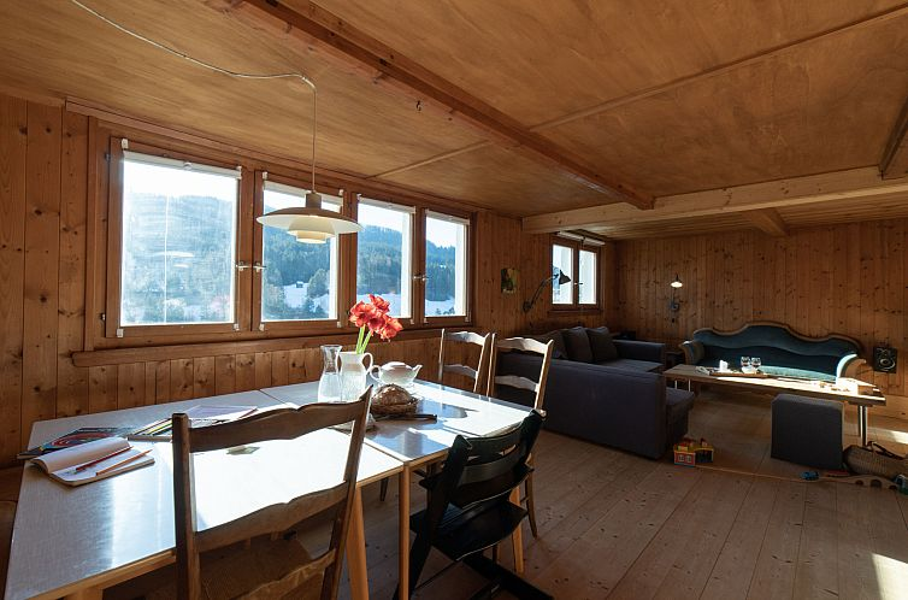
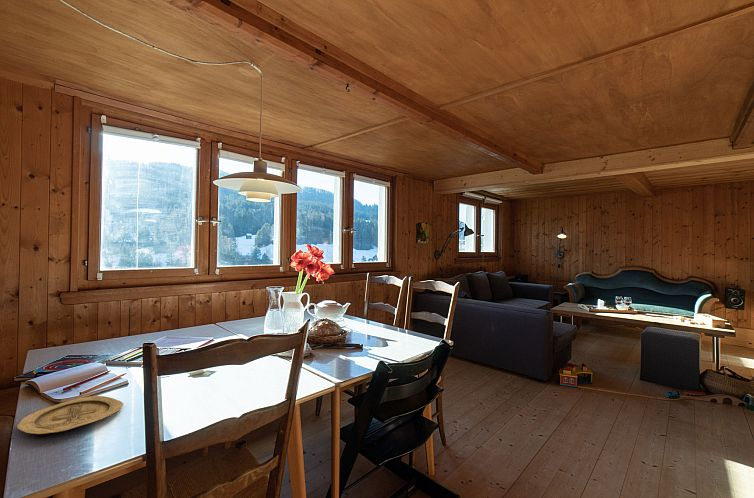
+ plate [16,395,124,435]
